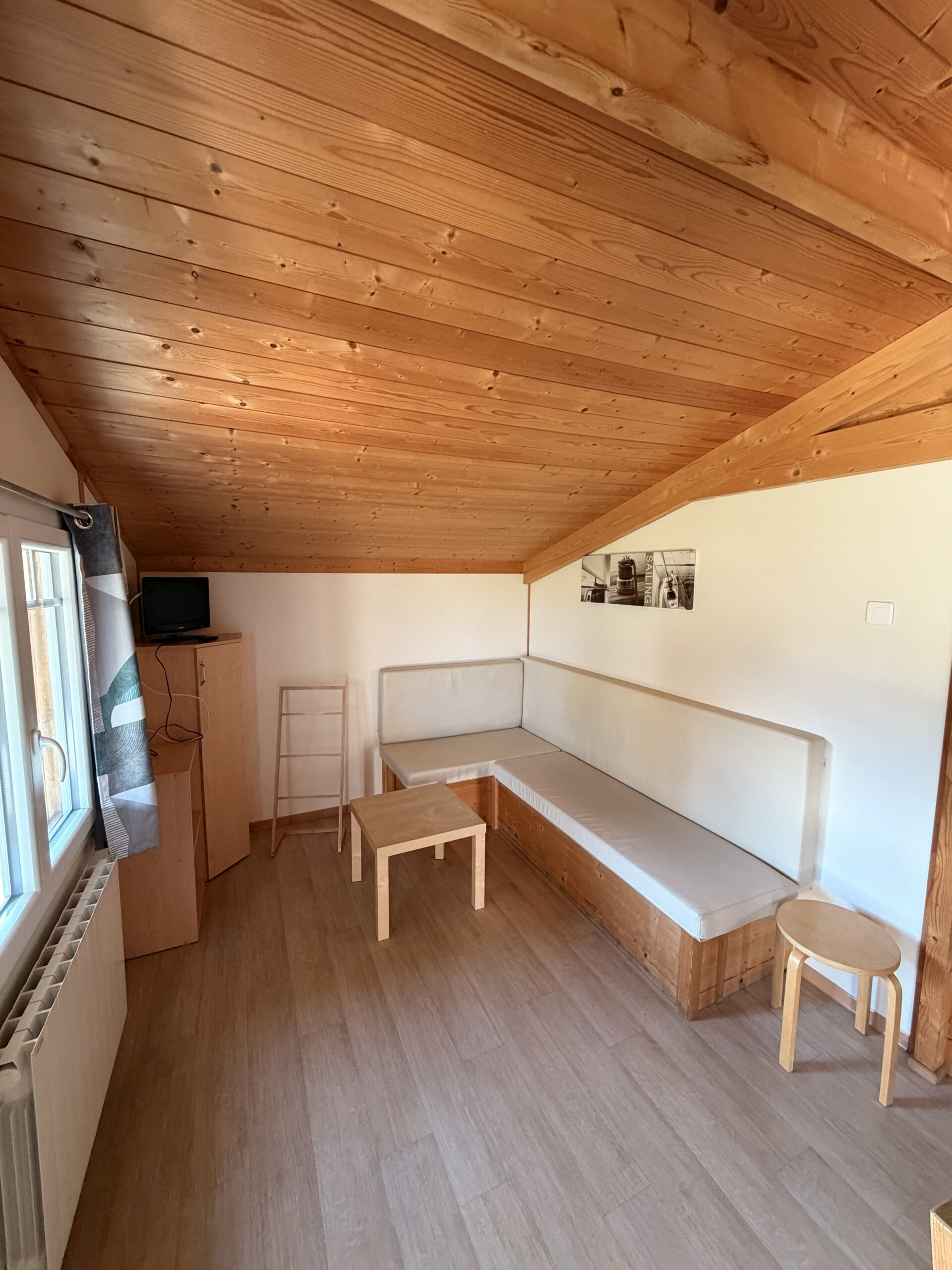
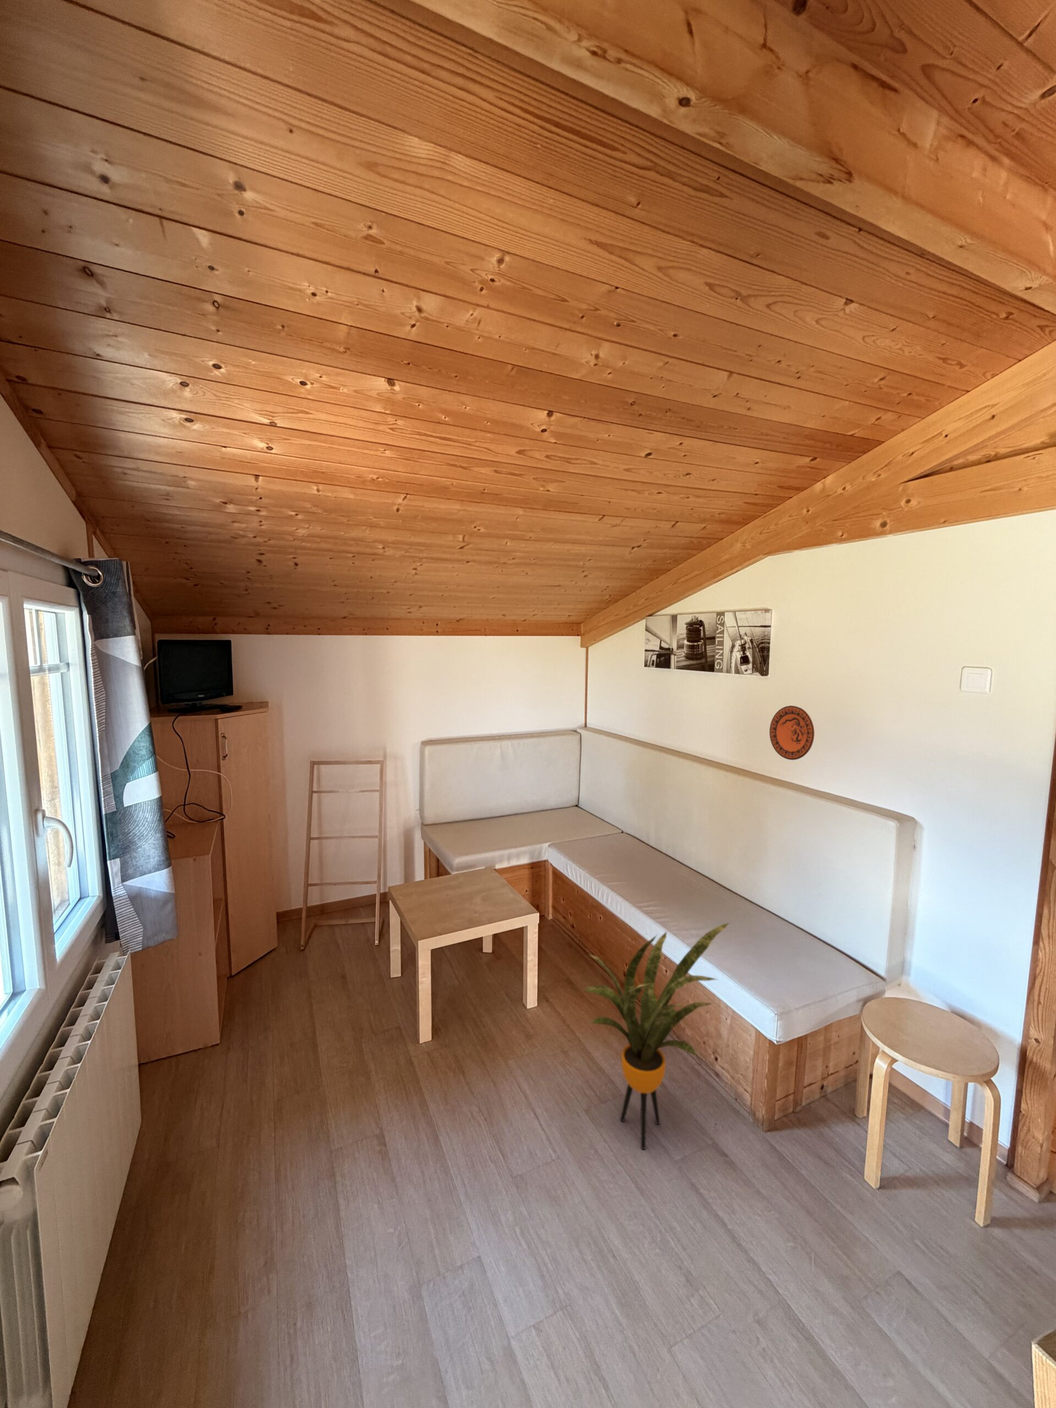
+ decorative plate [769,705,815,761]
+ house plant [580,921,732,1150]
